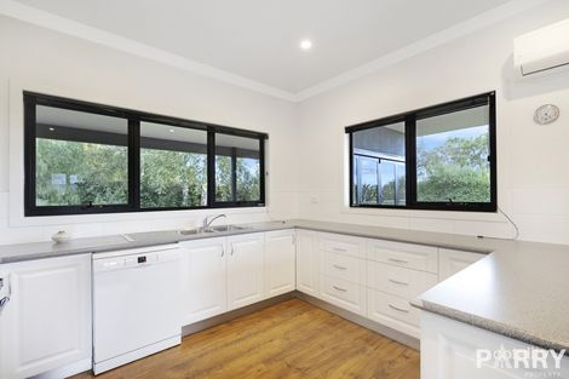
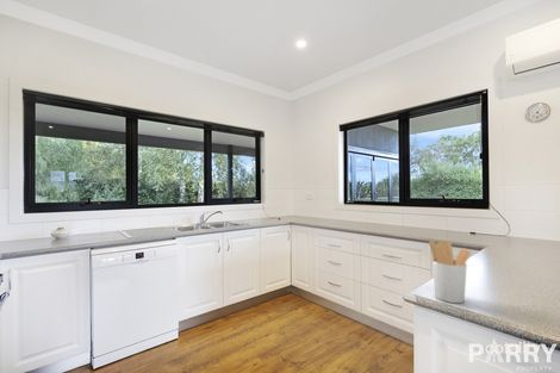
+ utensil holder [428,240,472,304]
